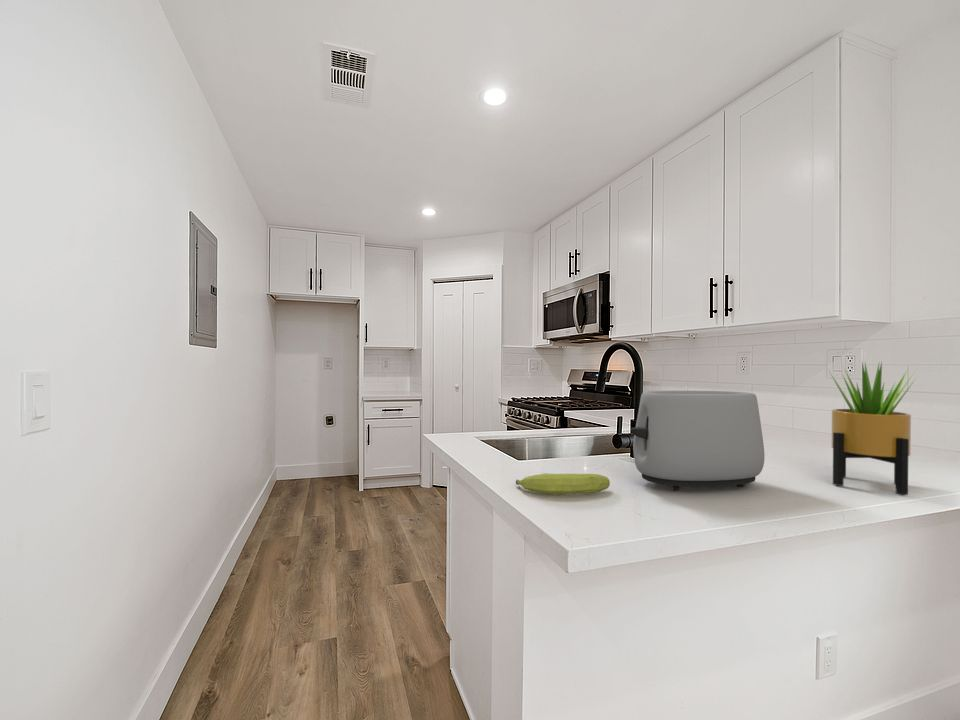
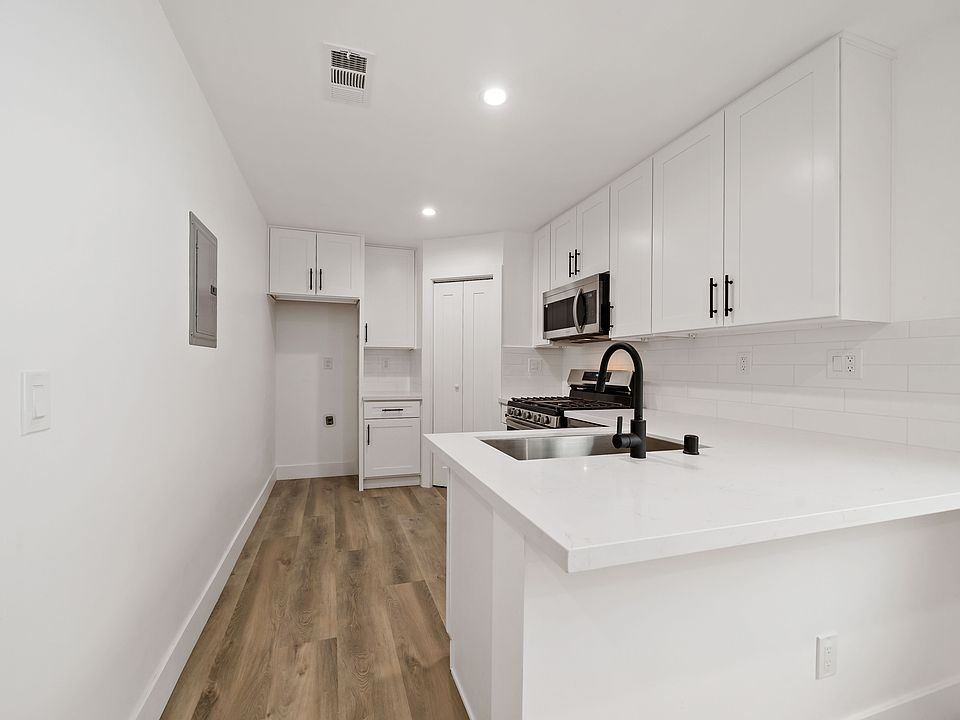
- potted plant [828,361,918,496]
- toaster [630,390,765,492]
- fruit [515,473,611,496]
